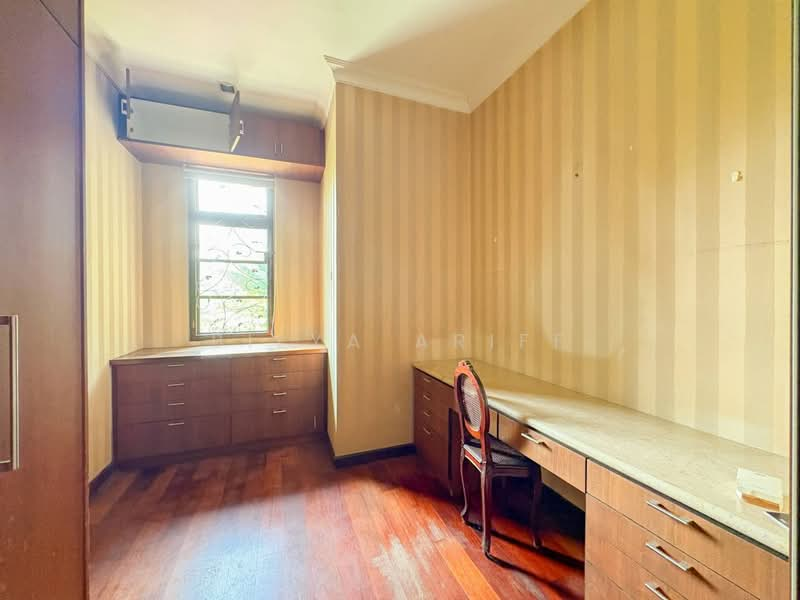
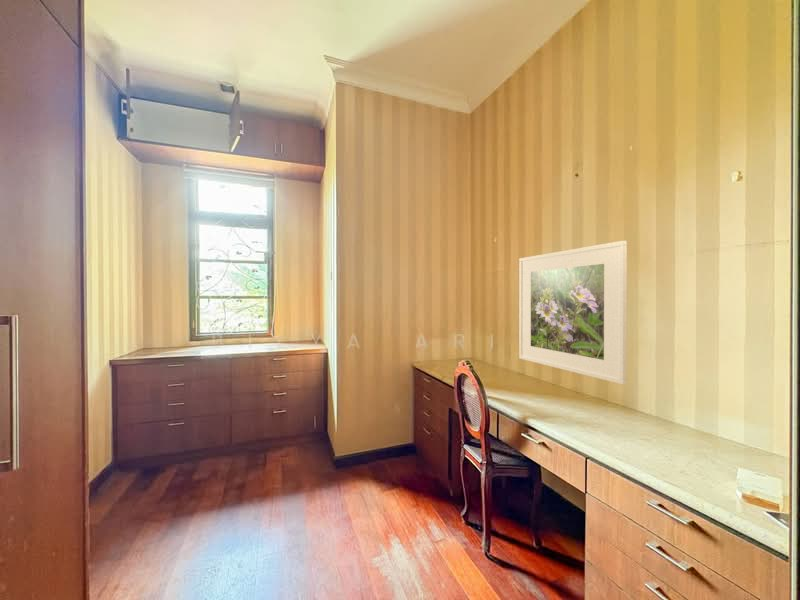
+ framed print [518,240,628,386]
